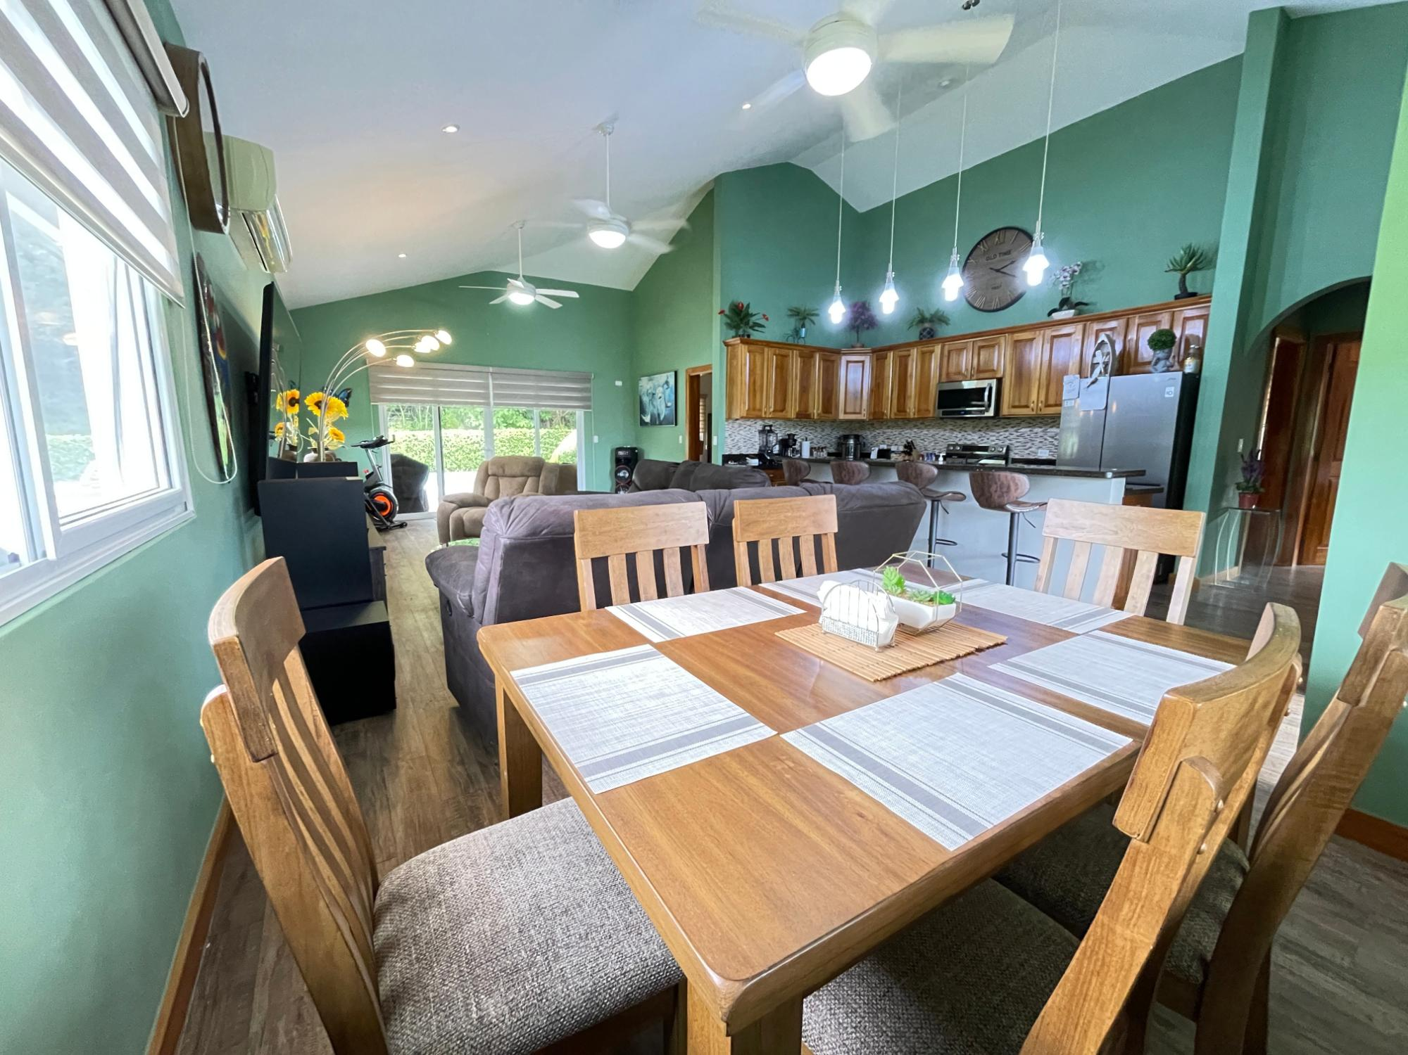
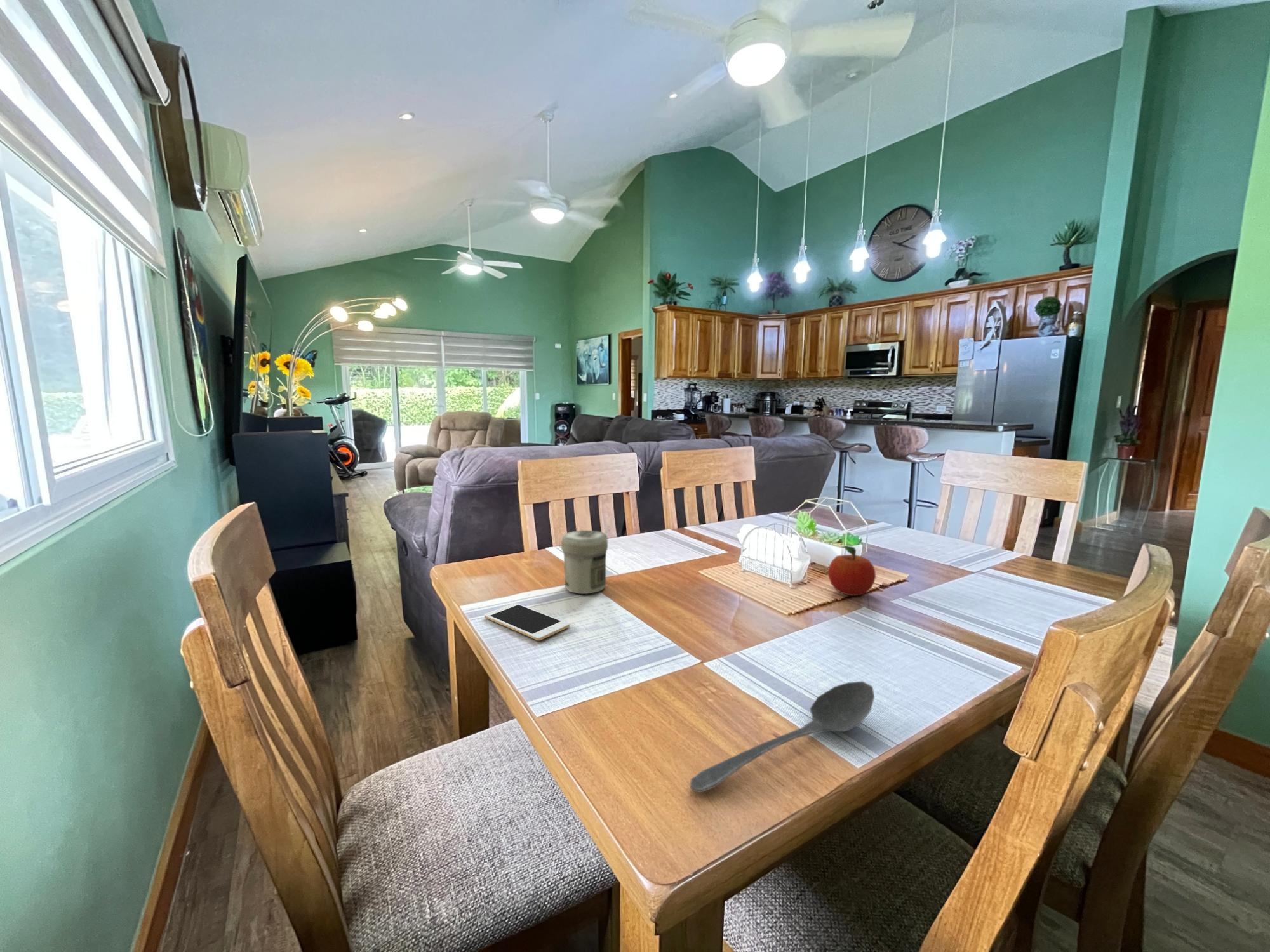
+ fruit [827,545,876,597]
+ stirrer [690,680,875,793]
+ jar [561,530,608,595]
+ cell phone [484,602,570,641]
